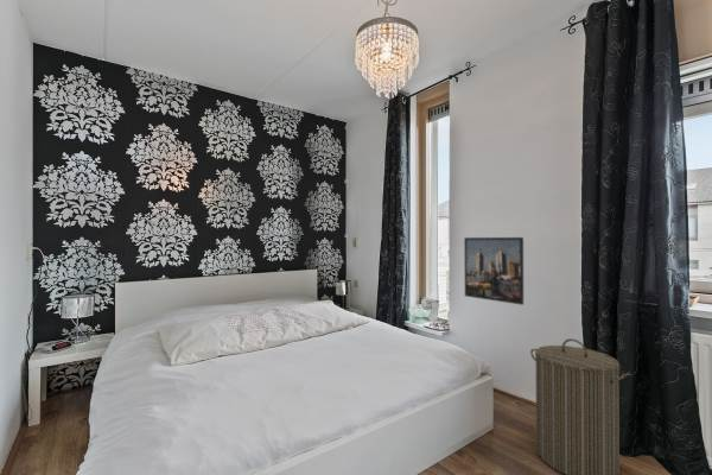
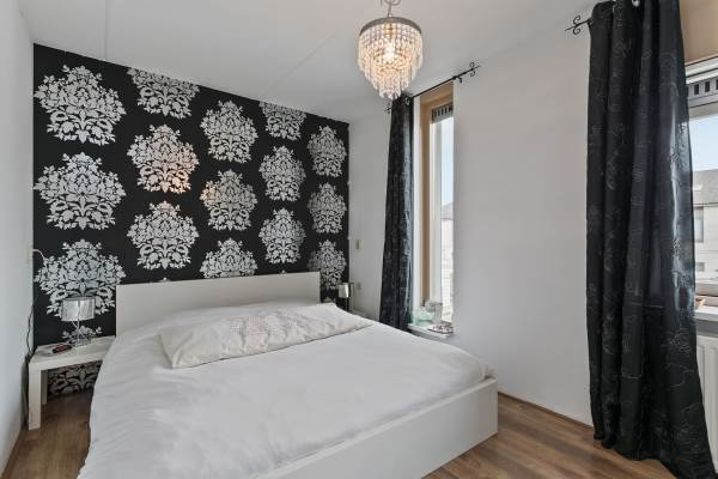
- laundry hamper [529,337,631,475]
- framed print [463,236,525,306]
